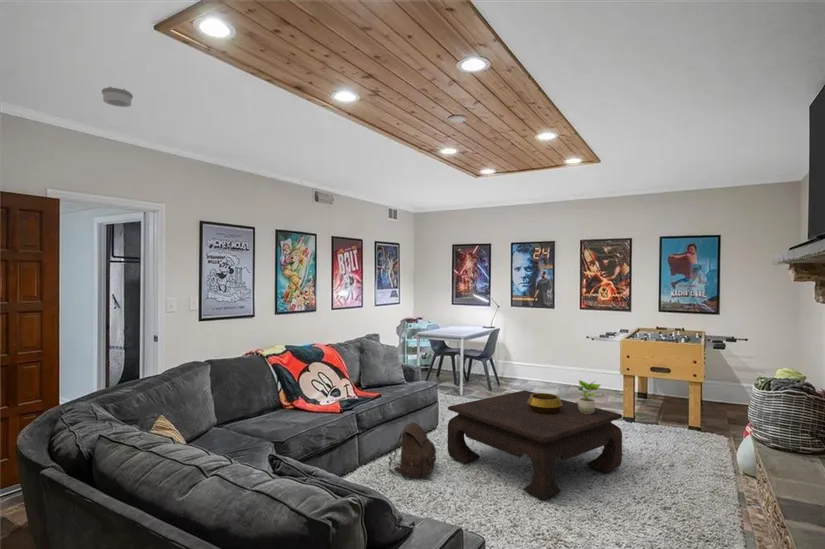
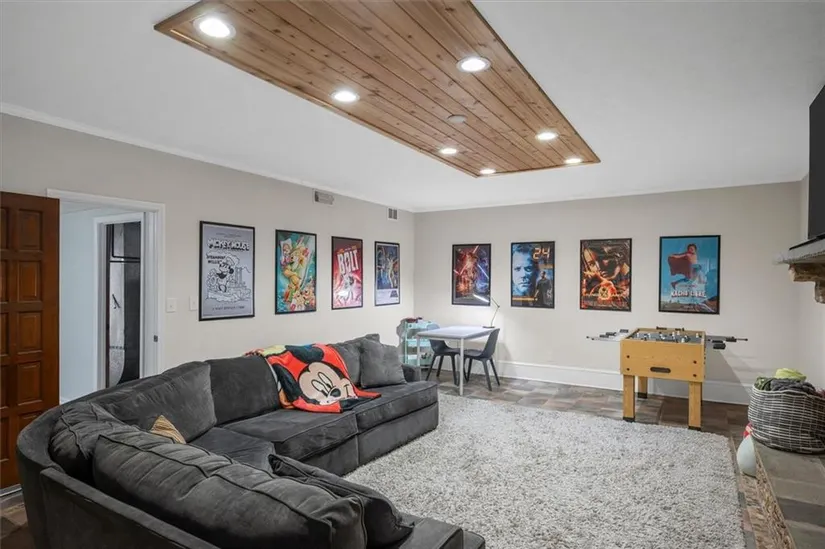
- smoke detector [101,86,134,108]
- potted plant [574,379,602,414]
- satchel [388,421,437,479]
- coffee table [447,389,623,501]
- decorative bowl [528,392,562,414]
